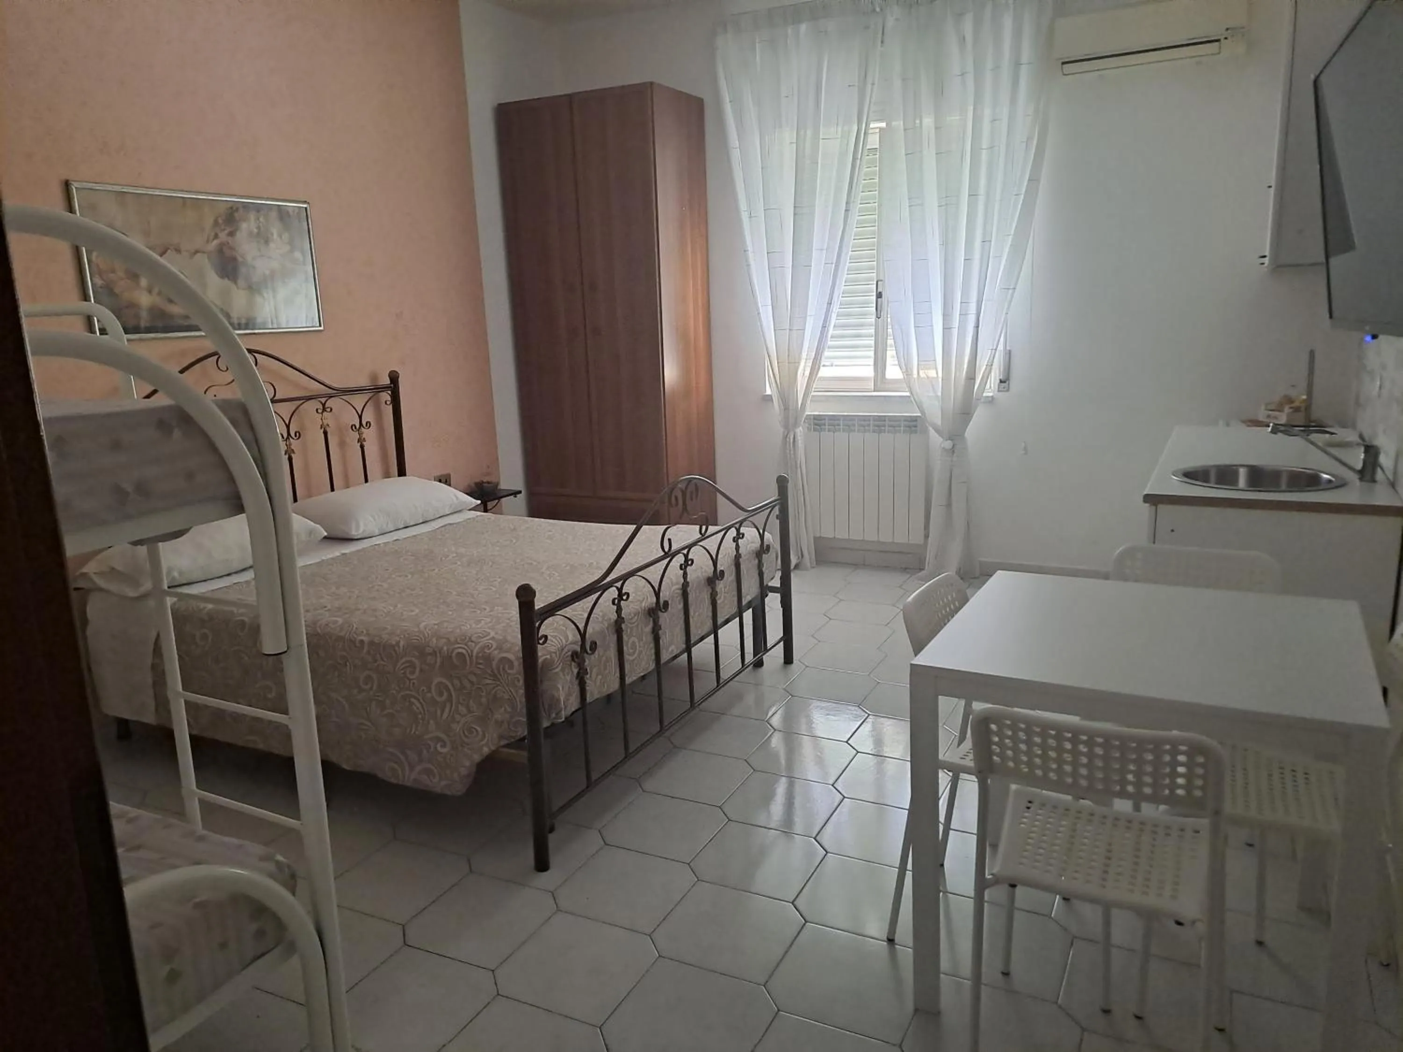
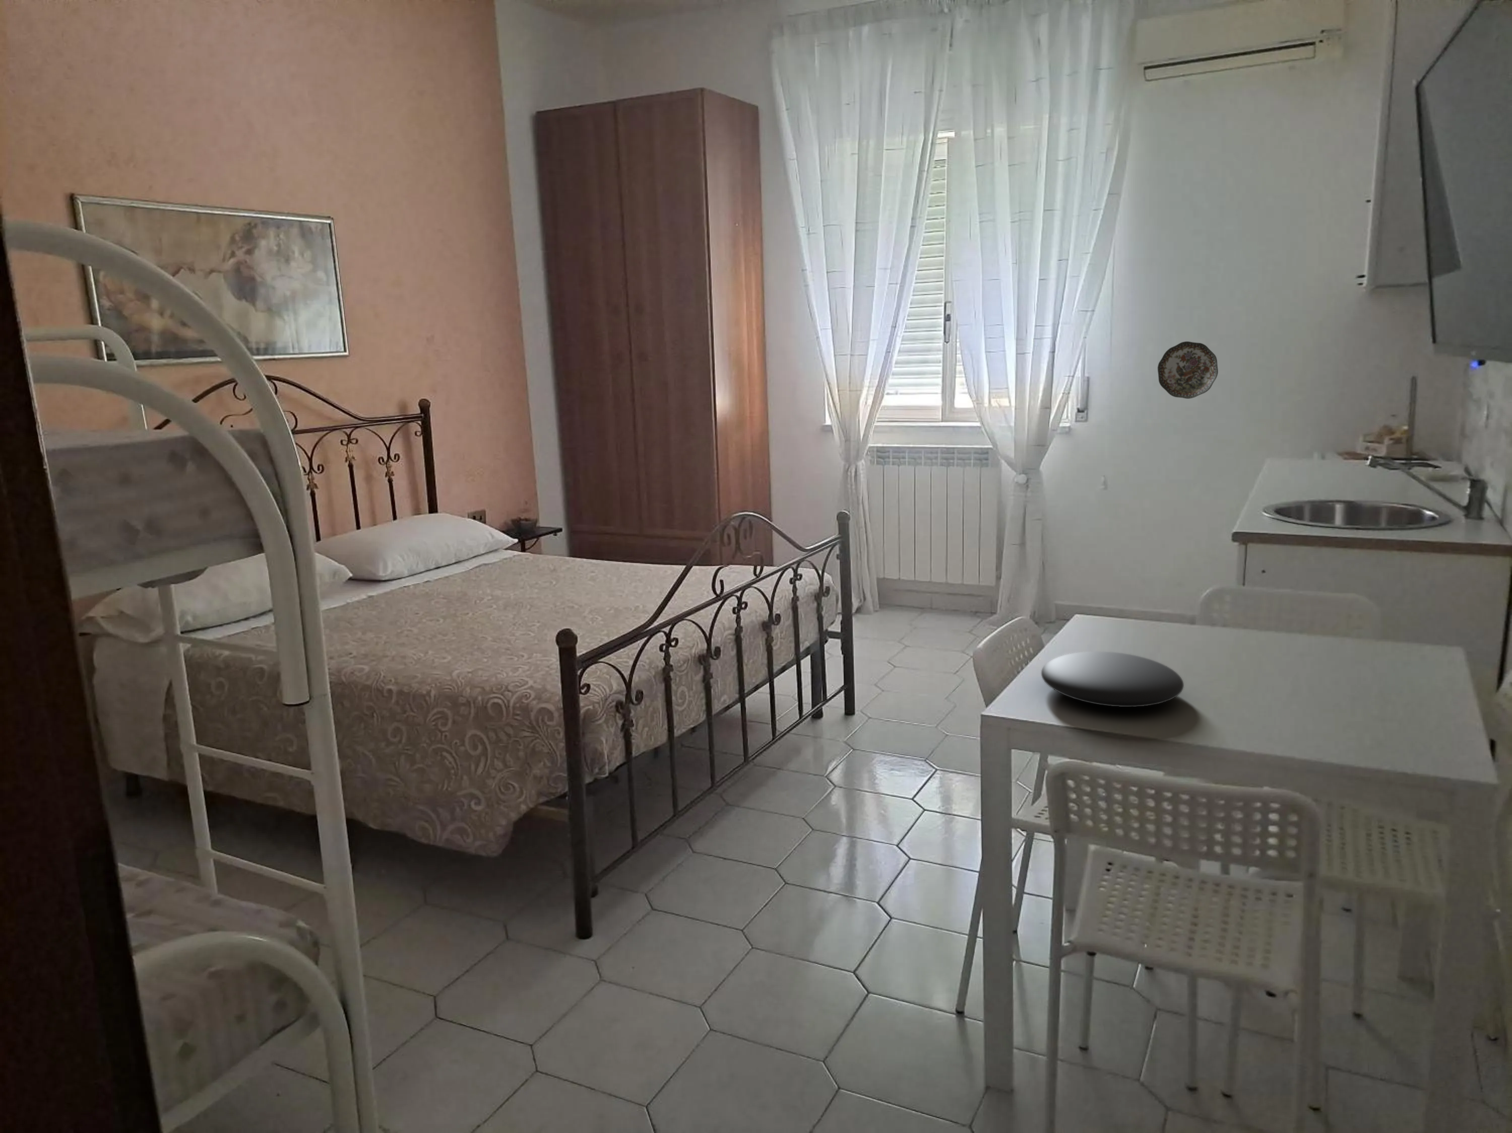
+ decorative plate [1157,340,1219,400]
+ plate [1041,651,1185,707]
